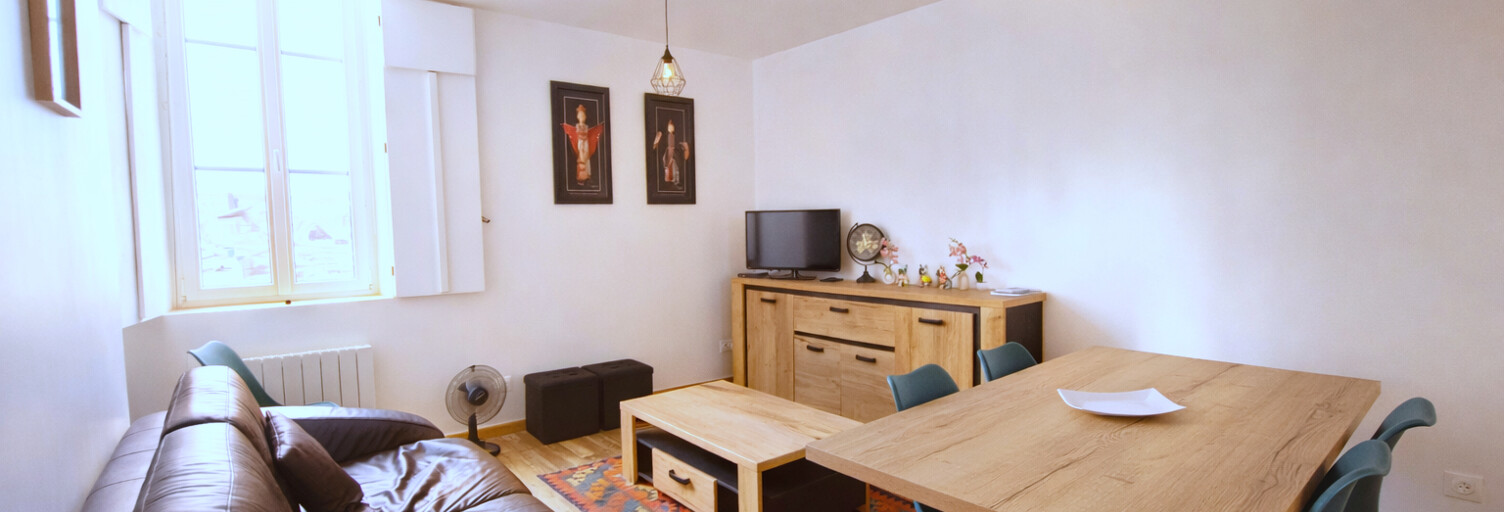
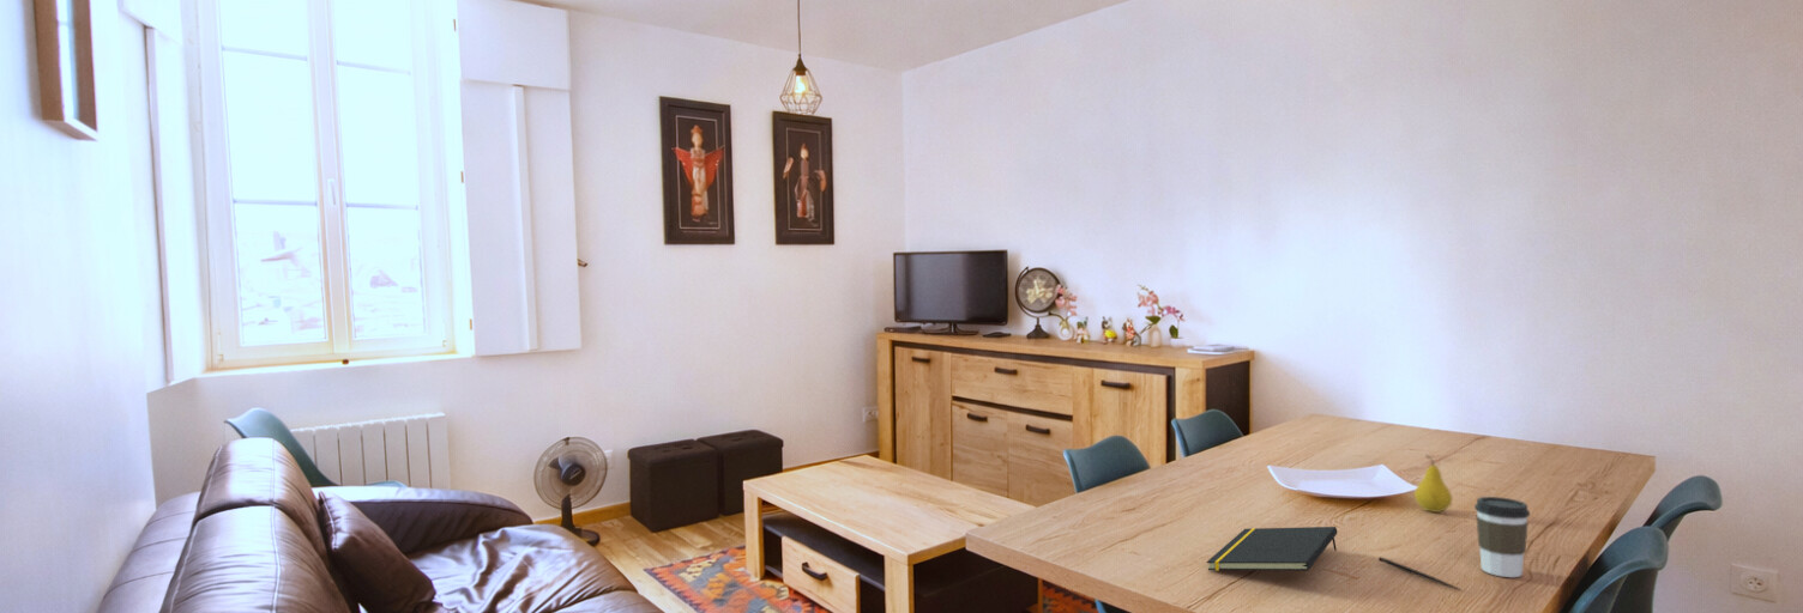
+ notepad [1206,526,1338,571]
+ coffee cup [1473,496,1531,578]
+ pen [1377,557,1463,591]
+ fruit [1413,455,1453,514]
